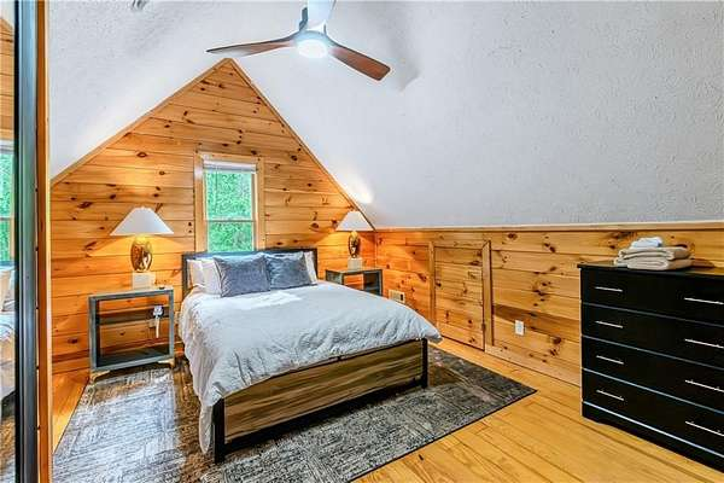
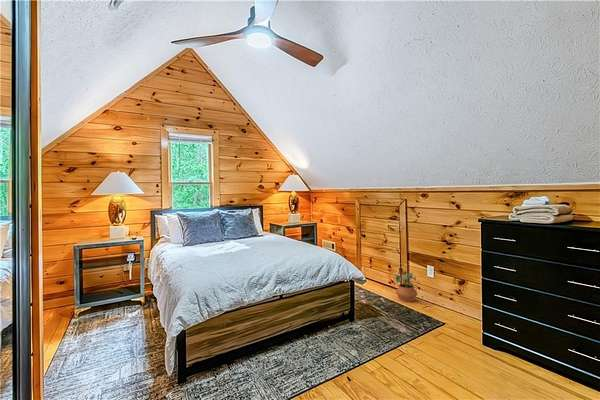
+ potted plant [395,270,420,303]
